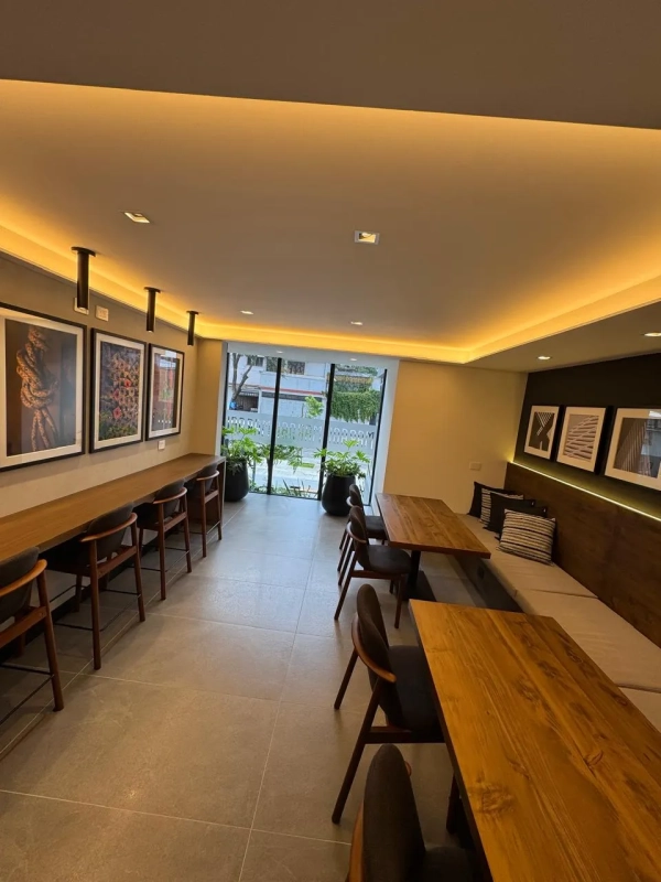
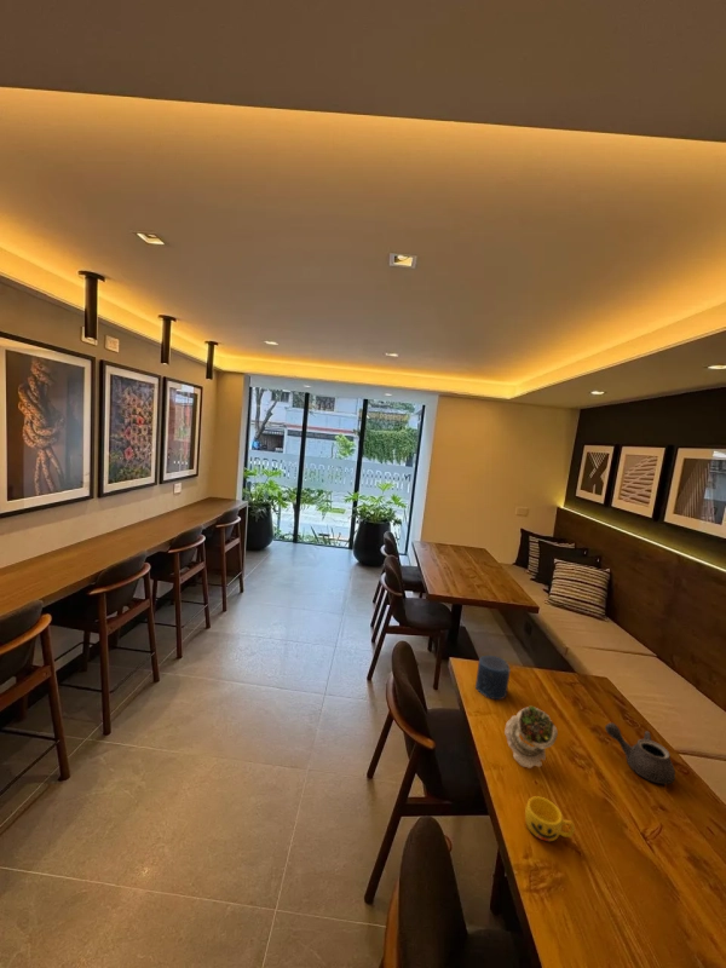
+ candle [474,655,512,701]
+ teapot [604,721,676,785]
+ cup [524,795,576,842]
+ succulent plant [503,704,559,770]
